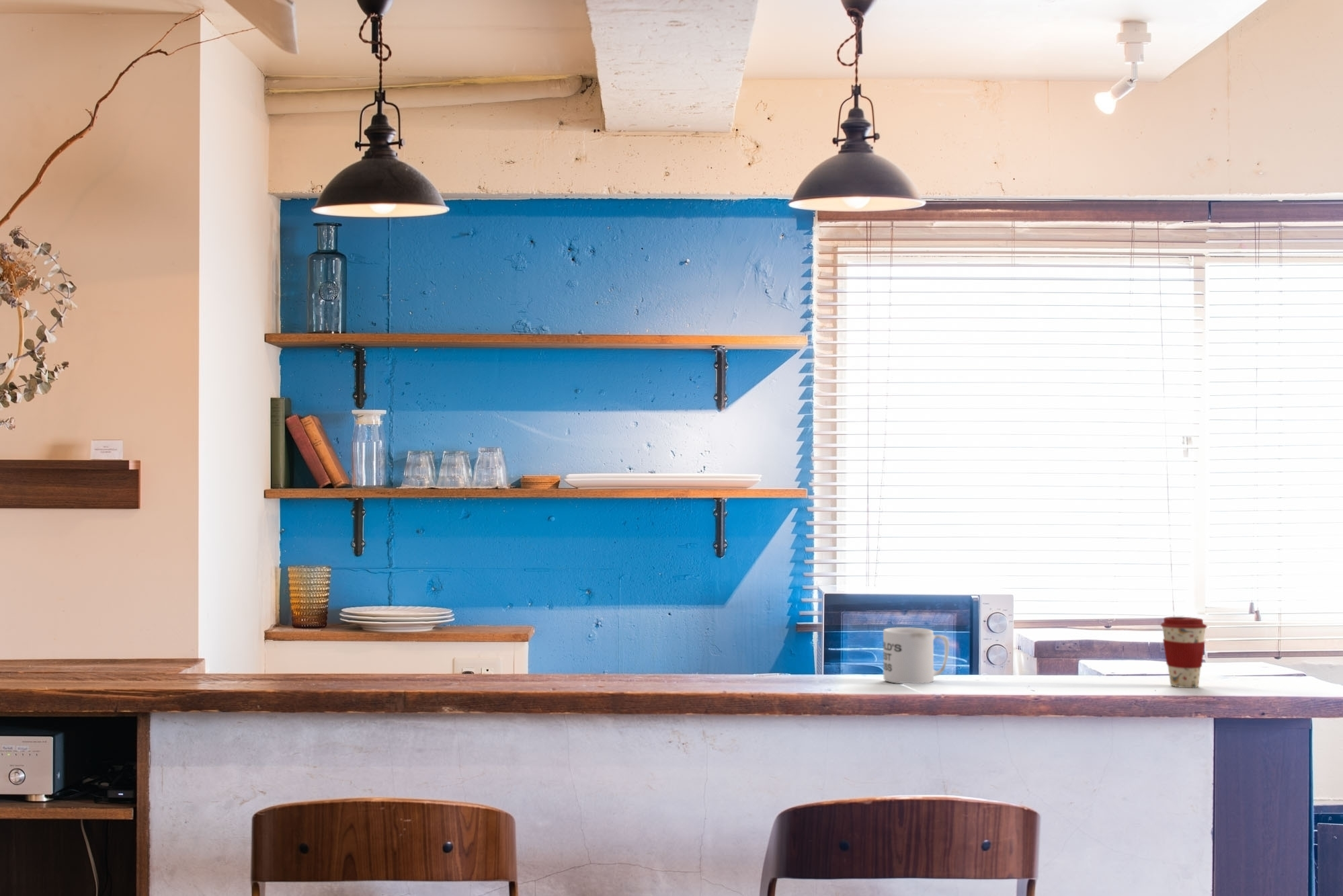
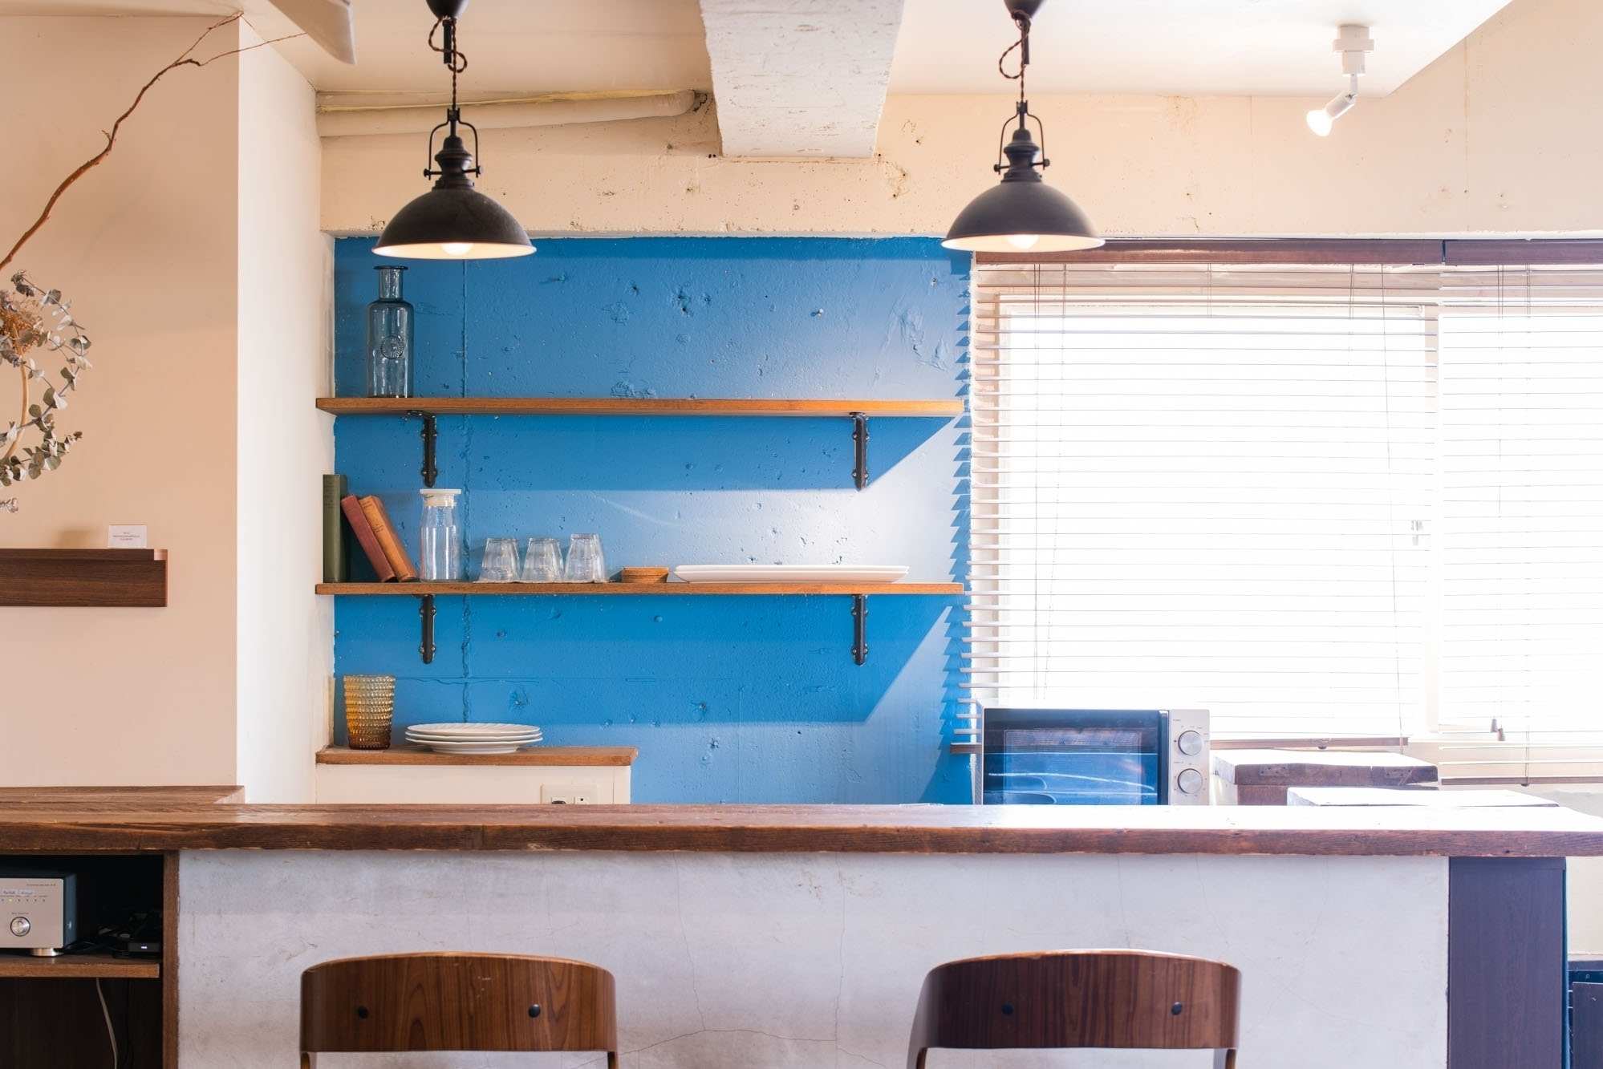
- mug [883,626,950,685]
- coffee cup [1160,616,1208,688]
